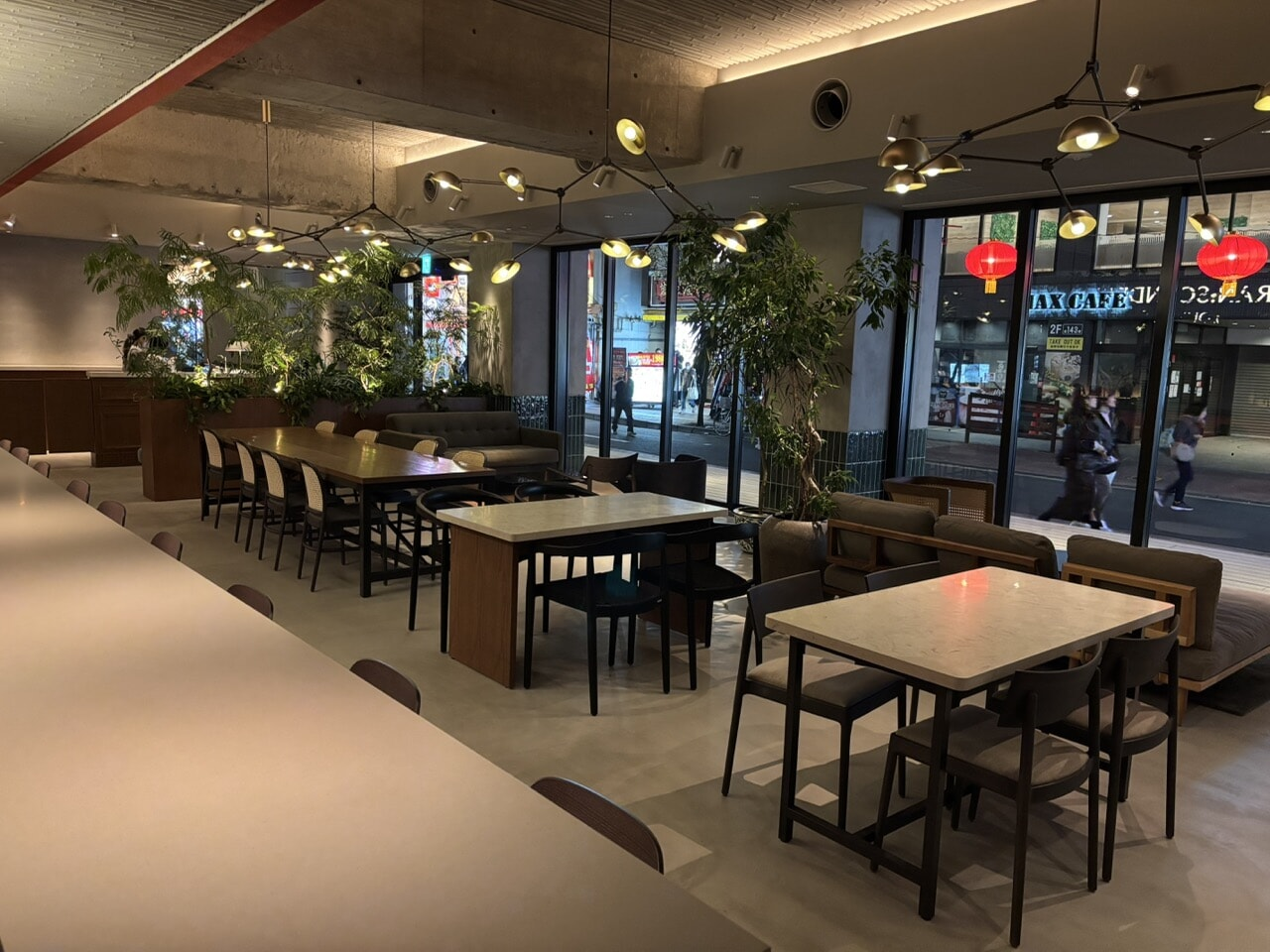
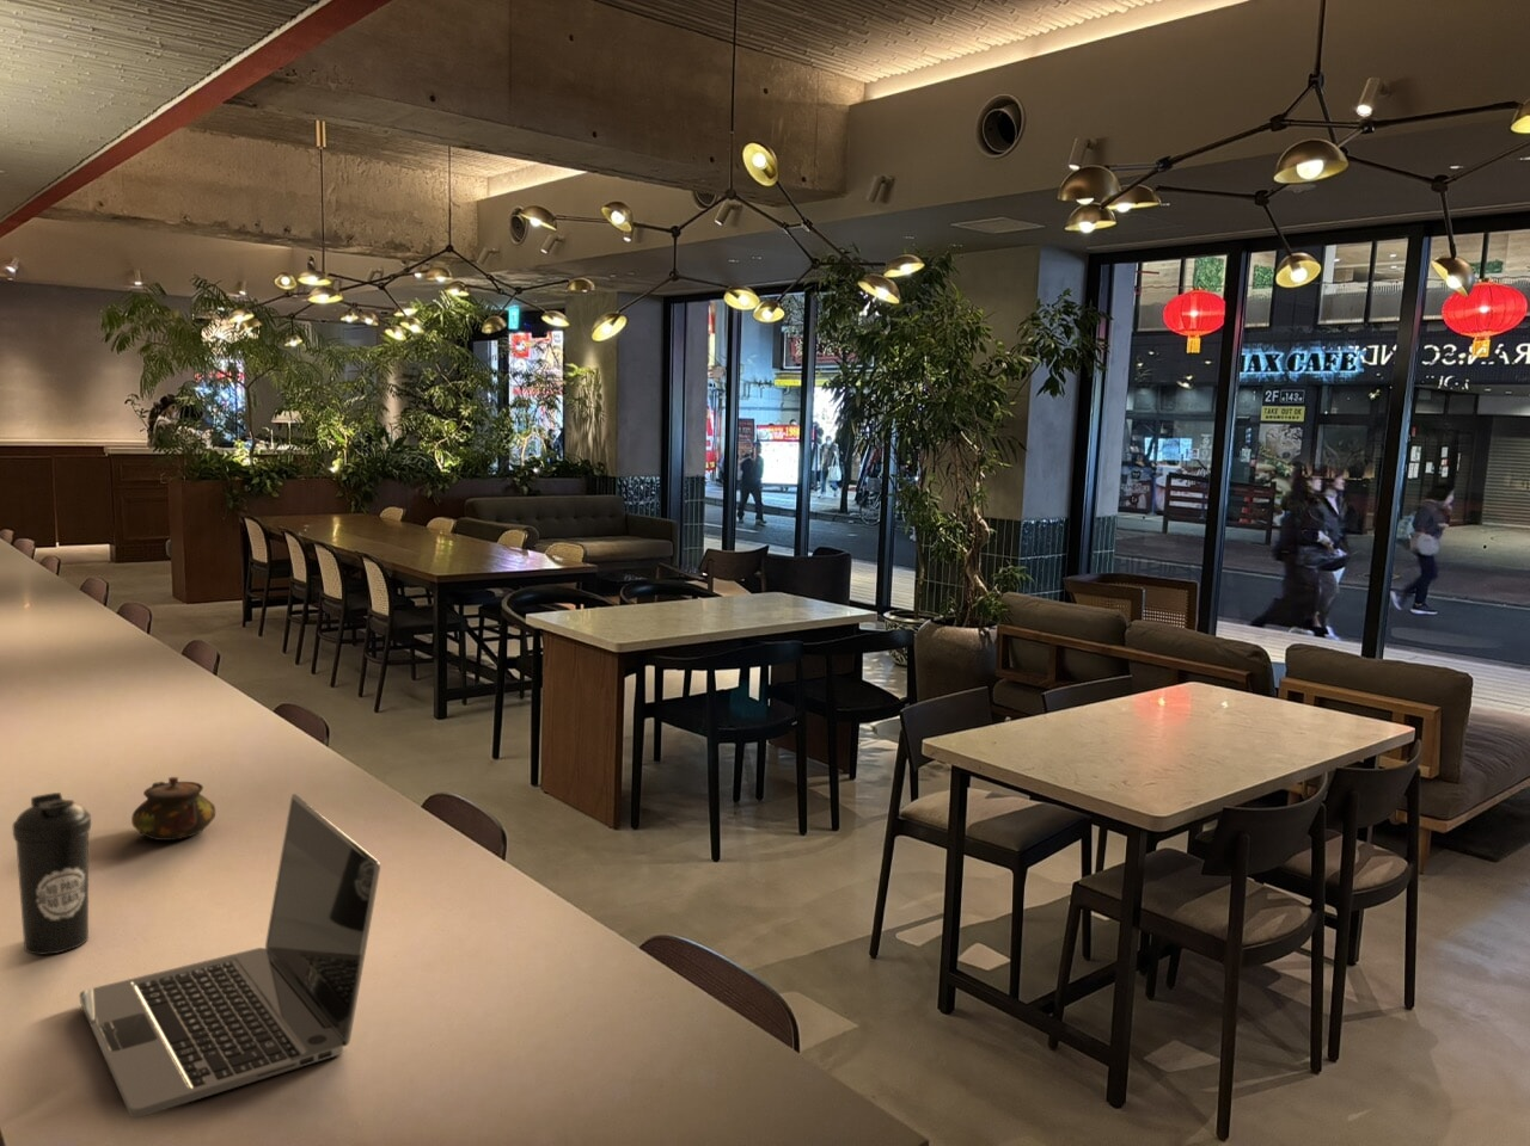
+ laptop [78,792,382,1118]
+ teapot [130,776,217,841]
+ water bottle [12,791,92,956]
